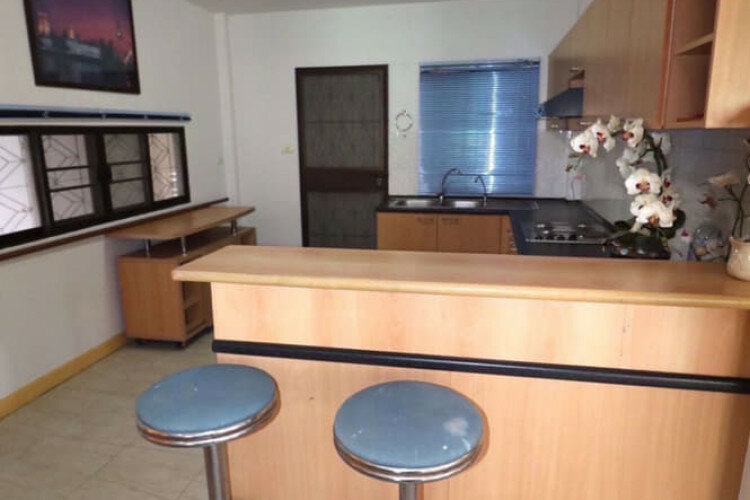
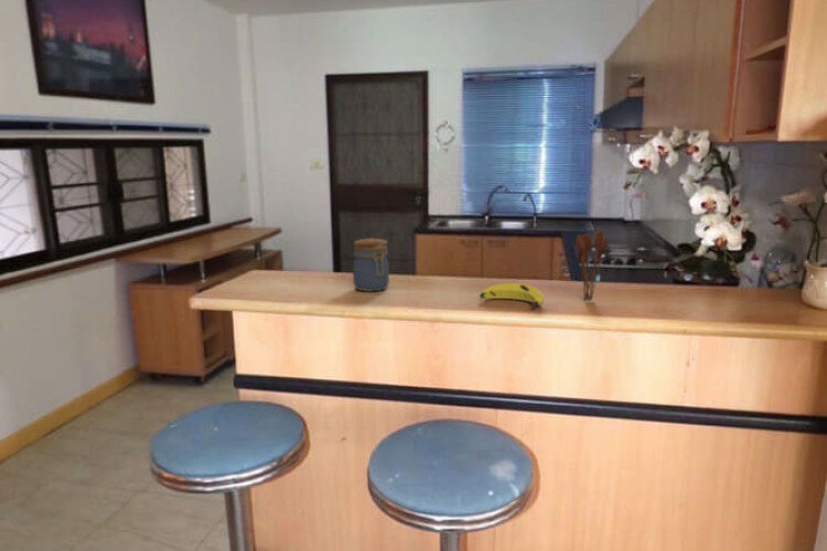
+ utensil holder [574,228,609,302]
+ banana [479,282,545,310]
+ jar [352,237,390,292]
